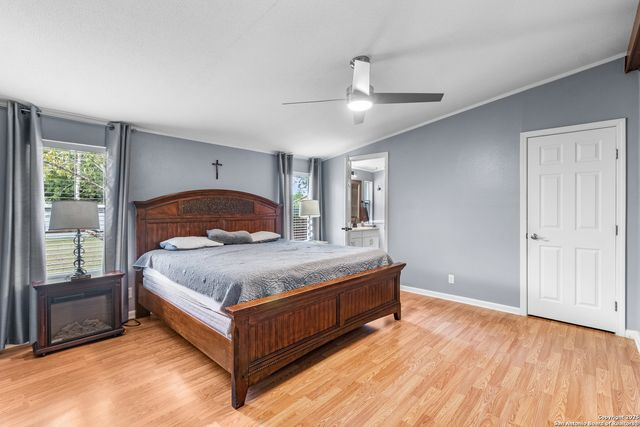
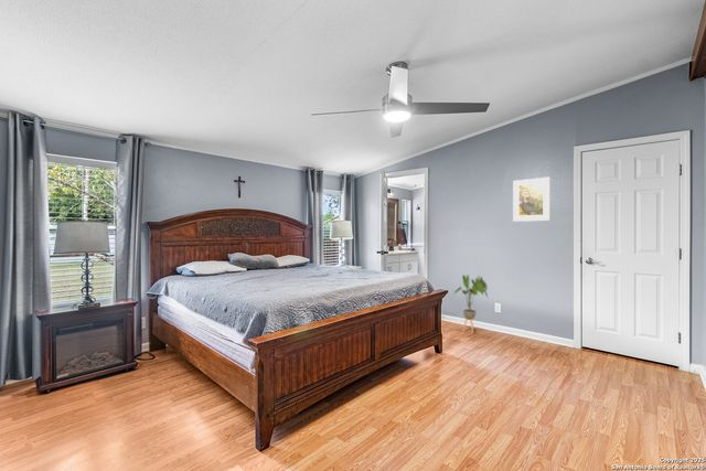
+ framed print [512,176,552,223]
+ house plant [451,274,489,335]
